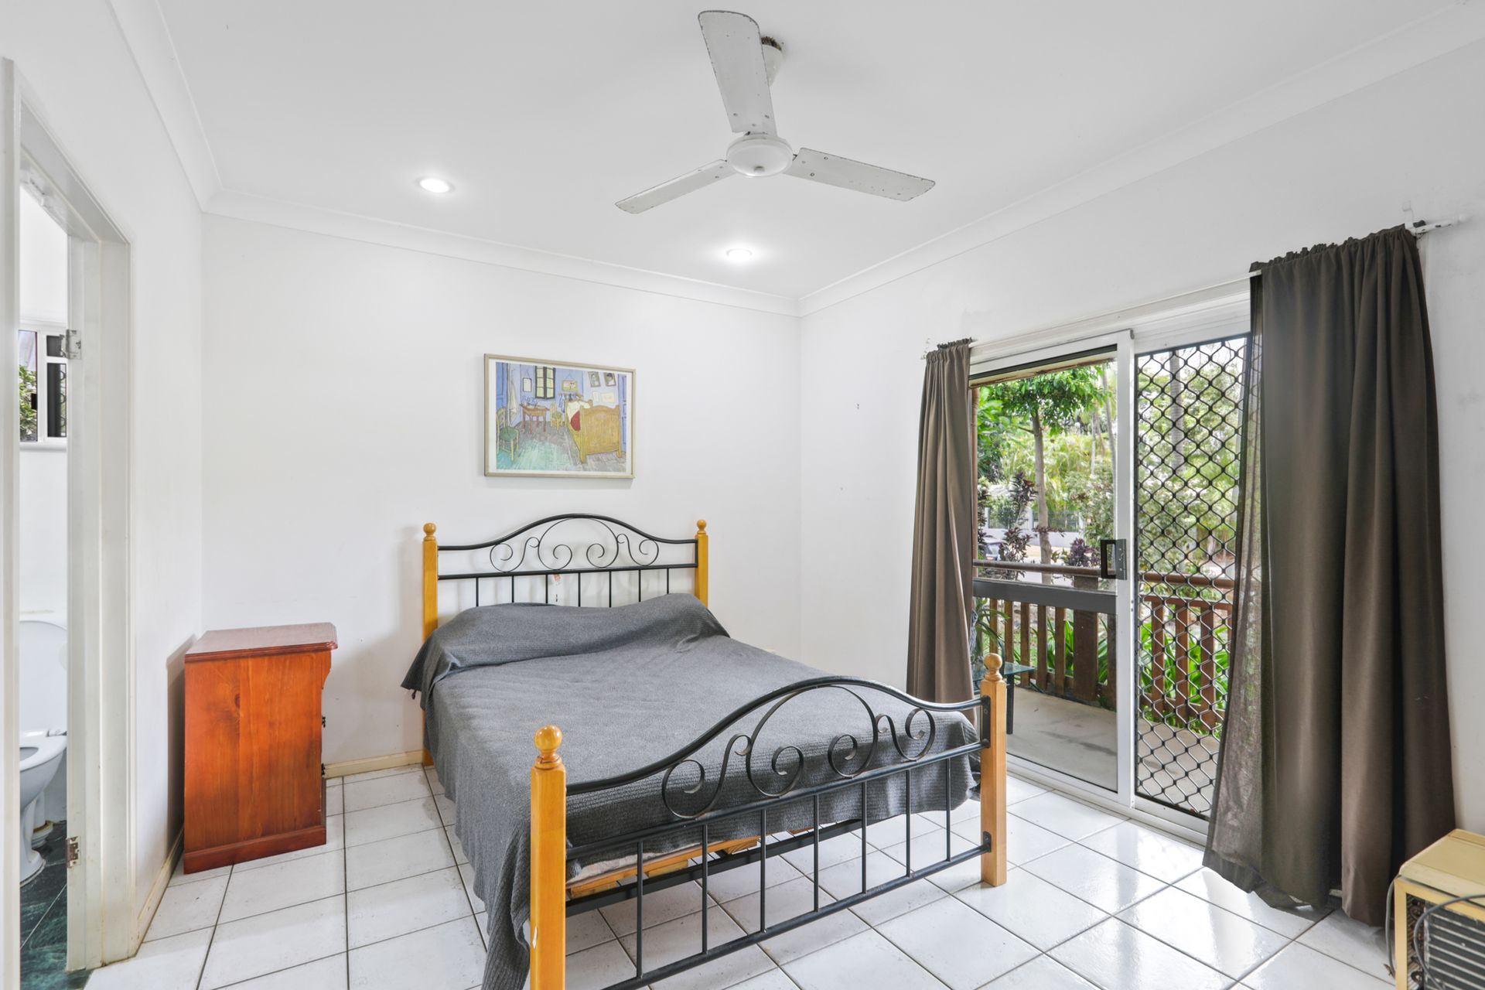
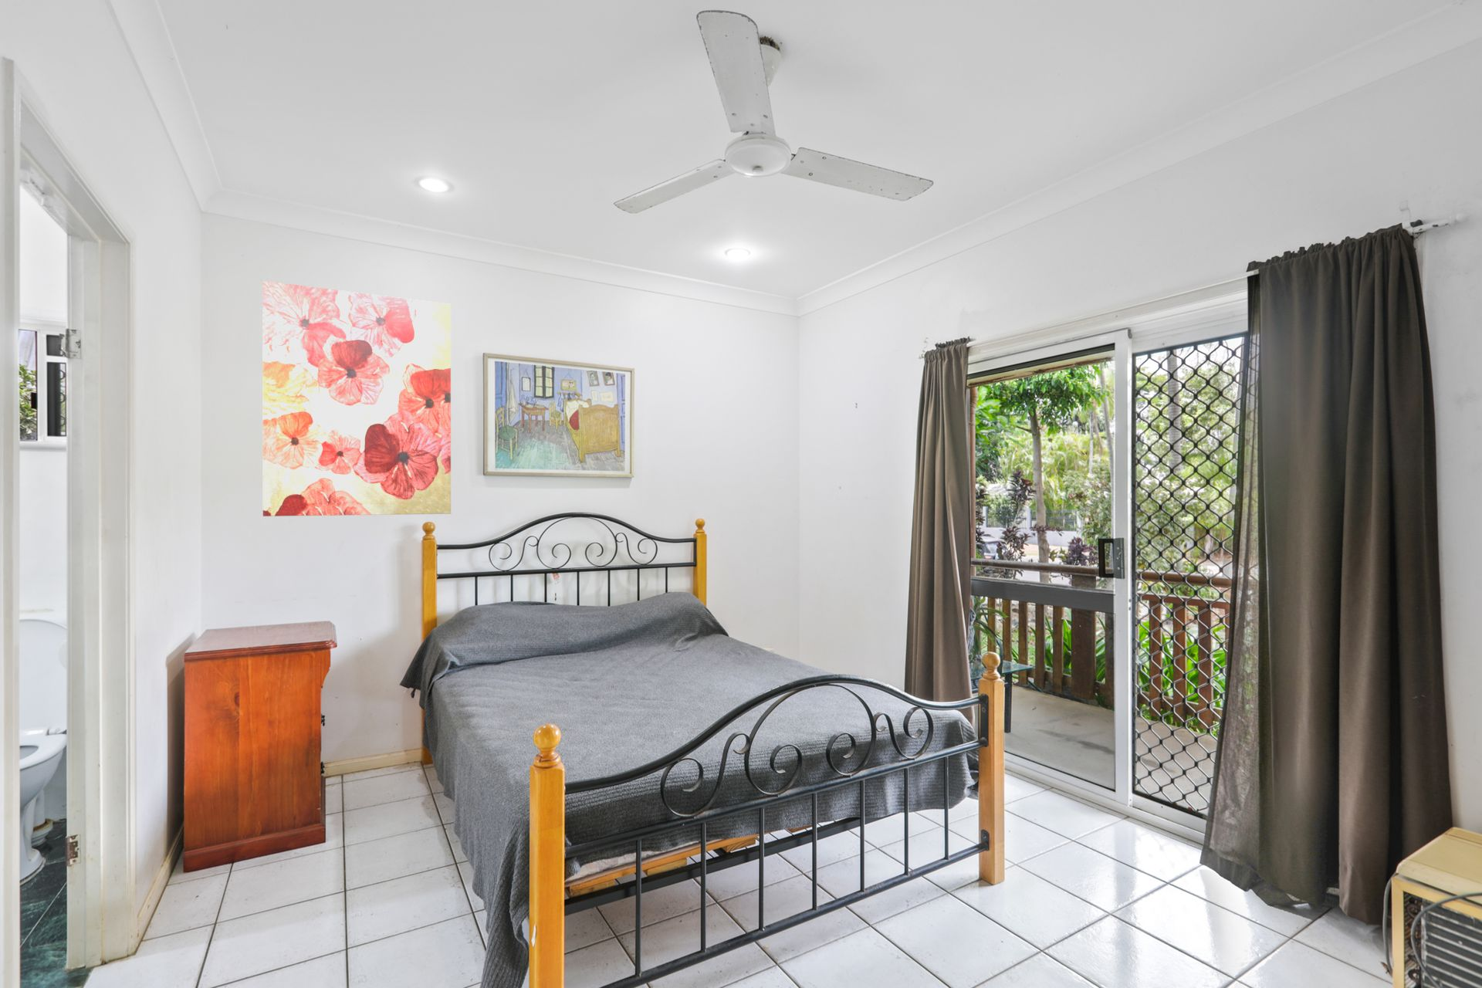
+ wall art [262,280,451,517]
